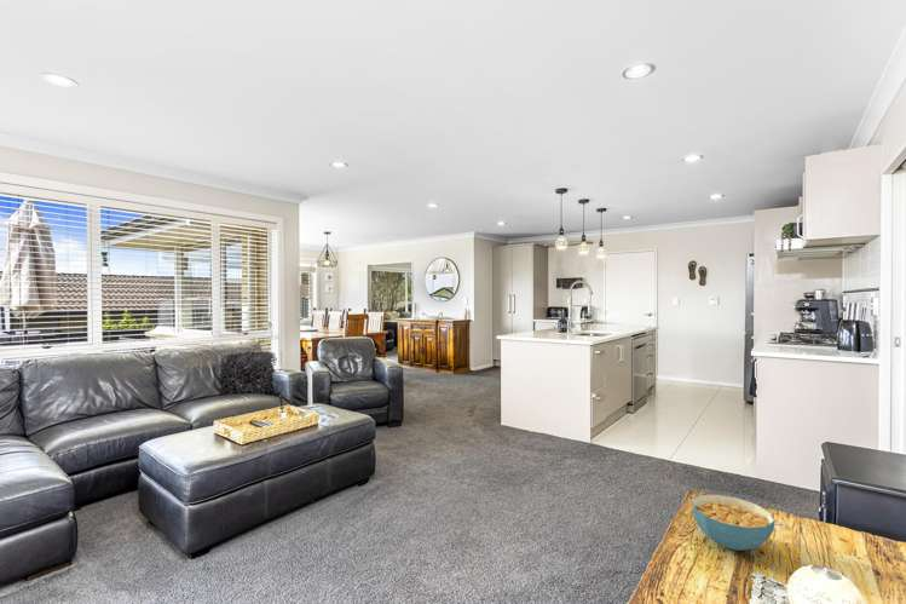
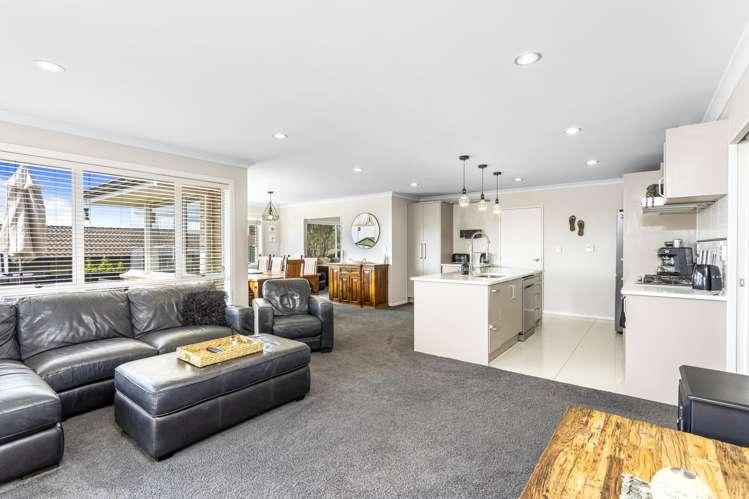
- cereal bowl [691,494,777,552]
